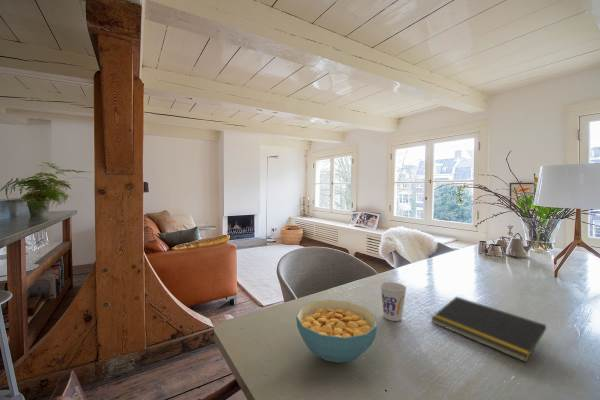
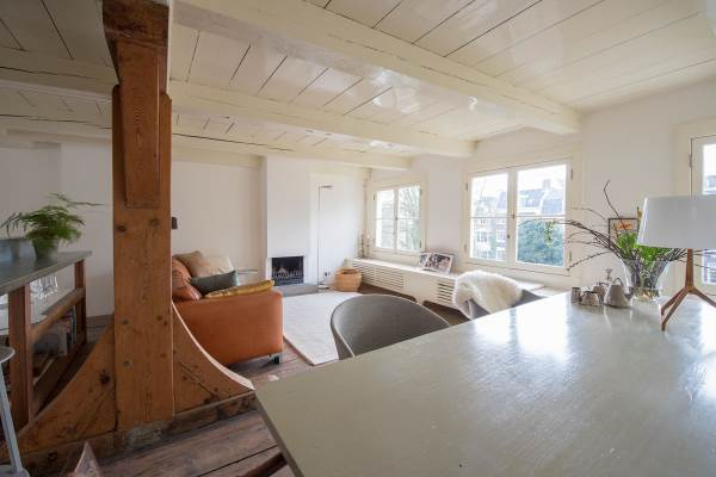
- cereal bowl [295,299,378,364]
- notepad [430,296,547,363]
- cup [379,281,408,322]
